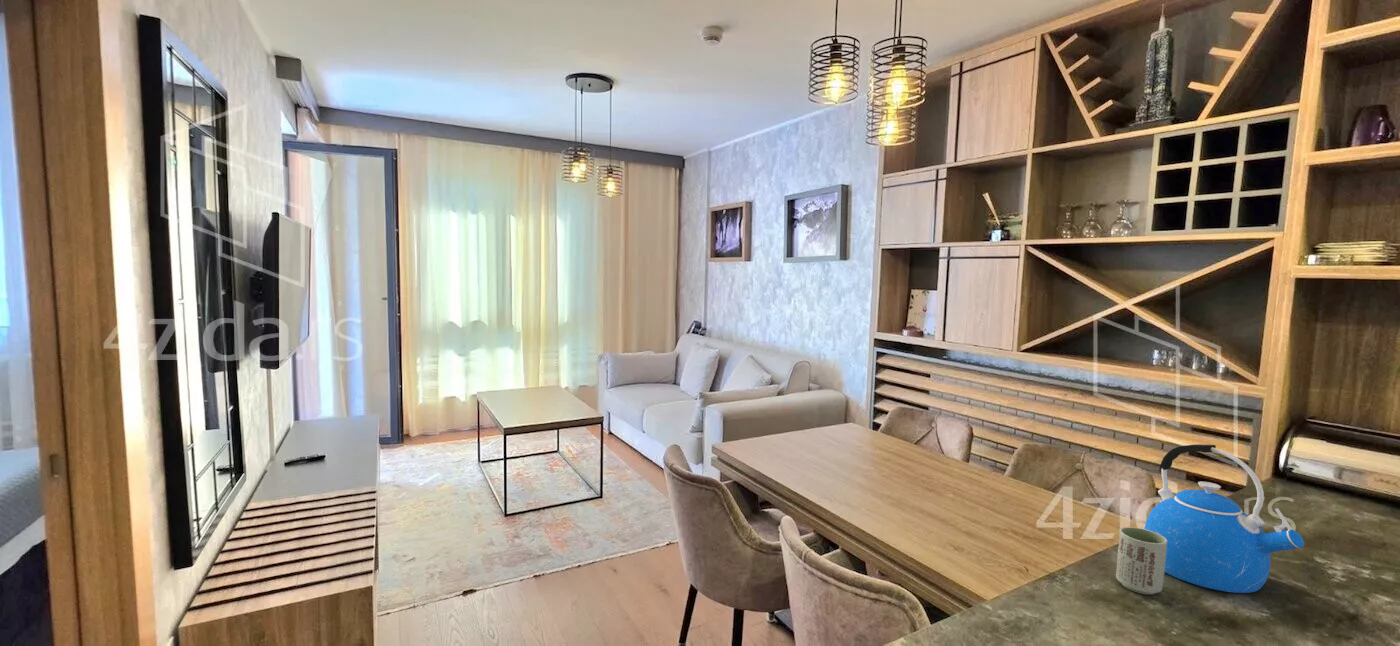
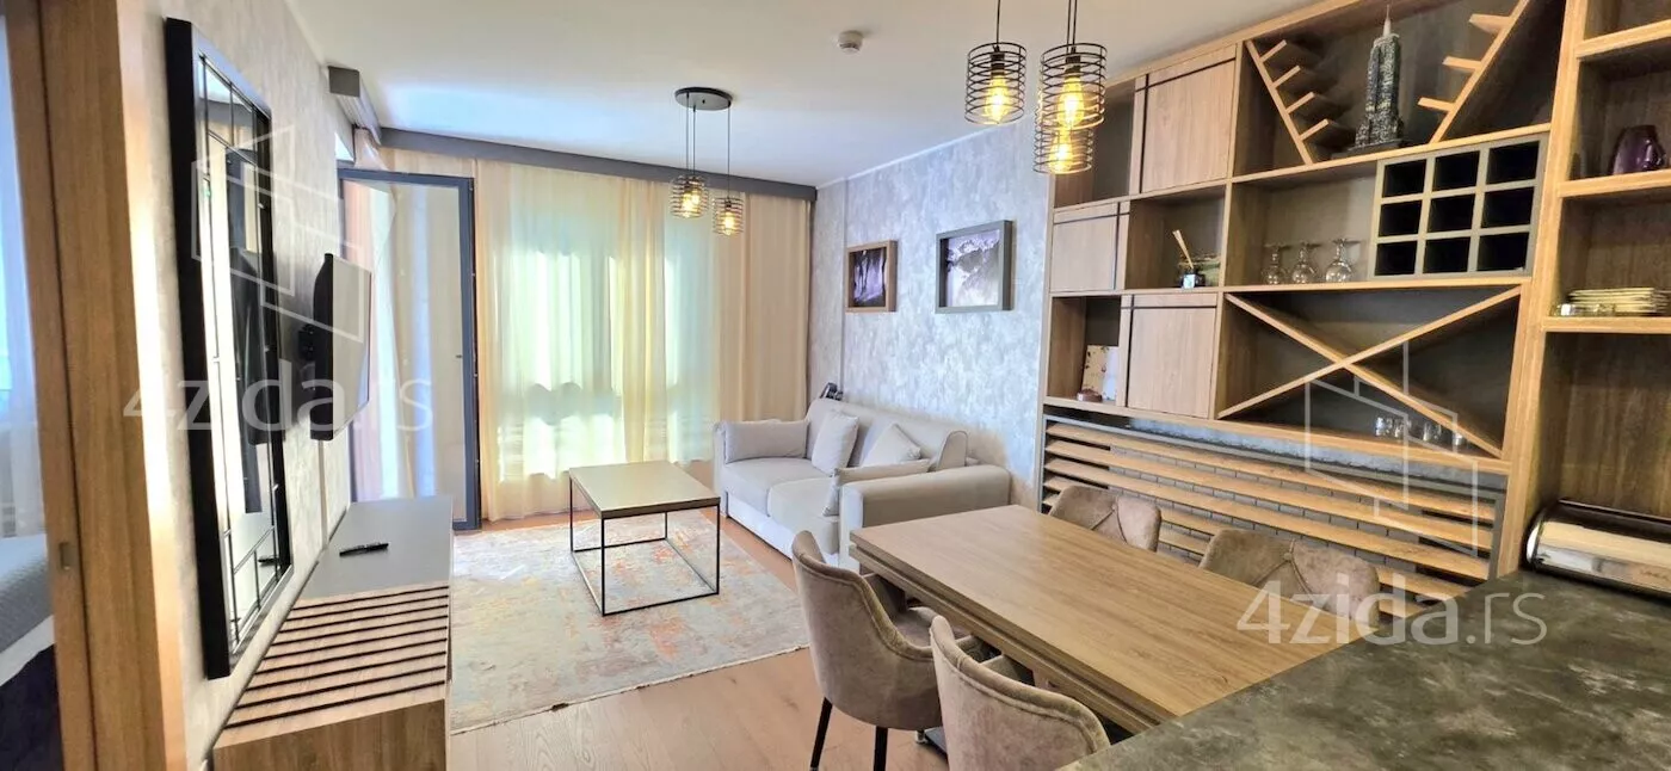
- cup [1115,526,1167,595]
- kettle [1143,443,1305,594]
